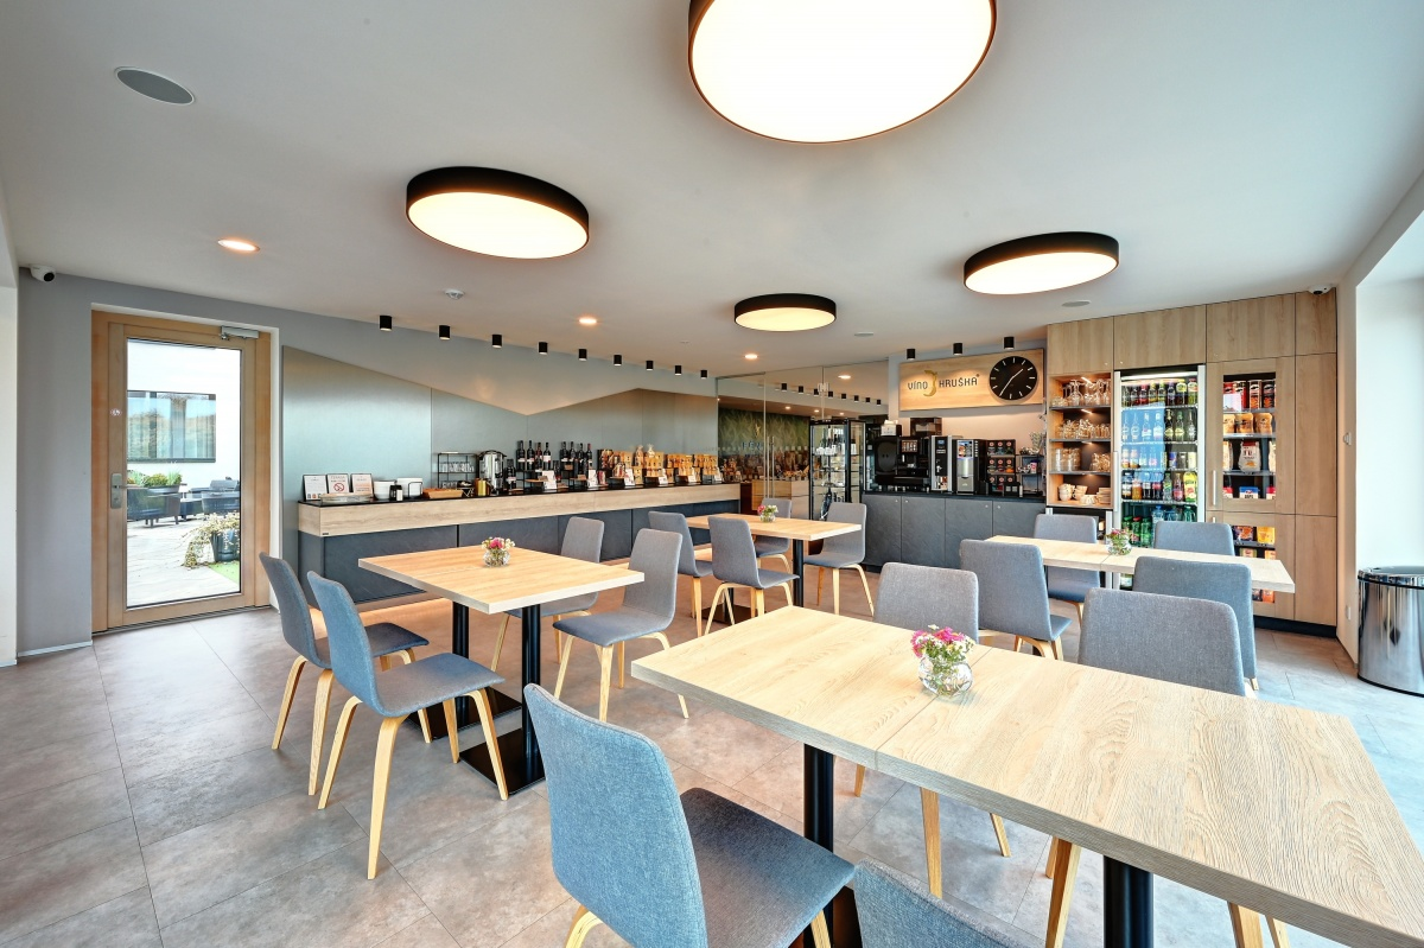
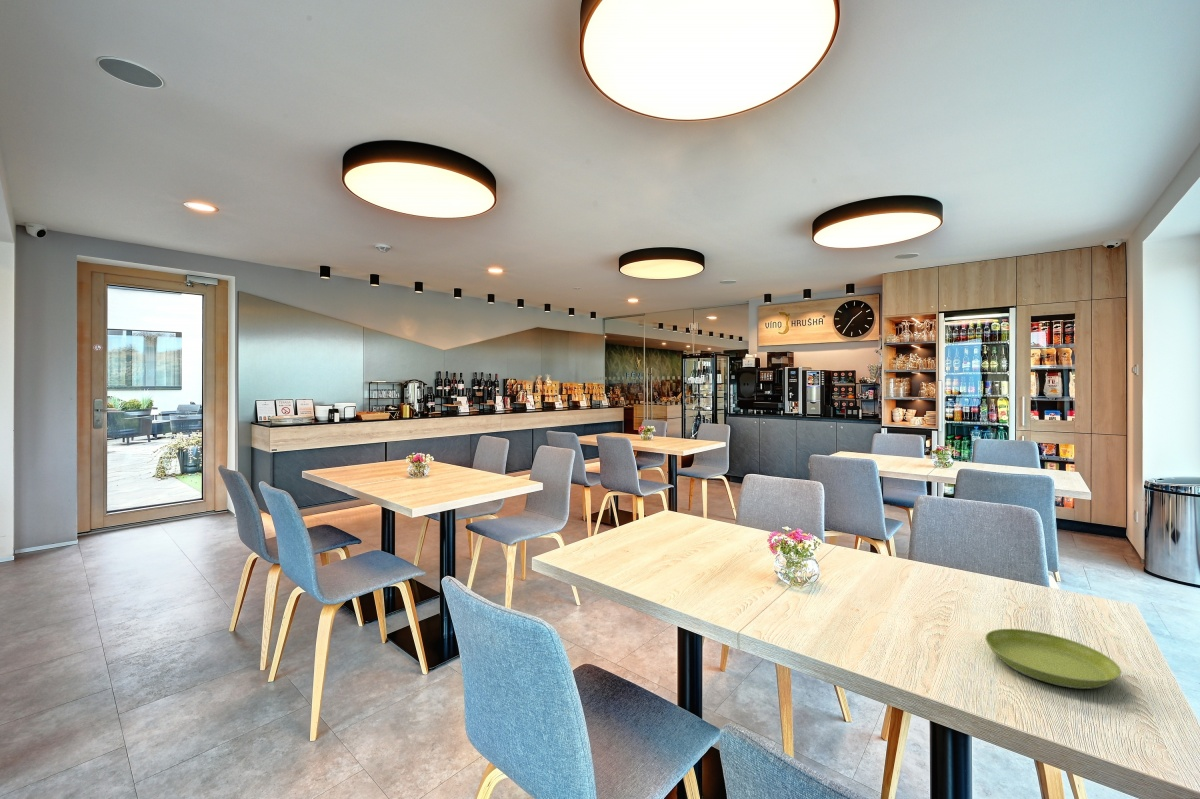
+ saucer [984,628,1122,690]
